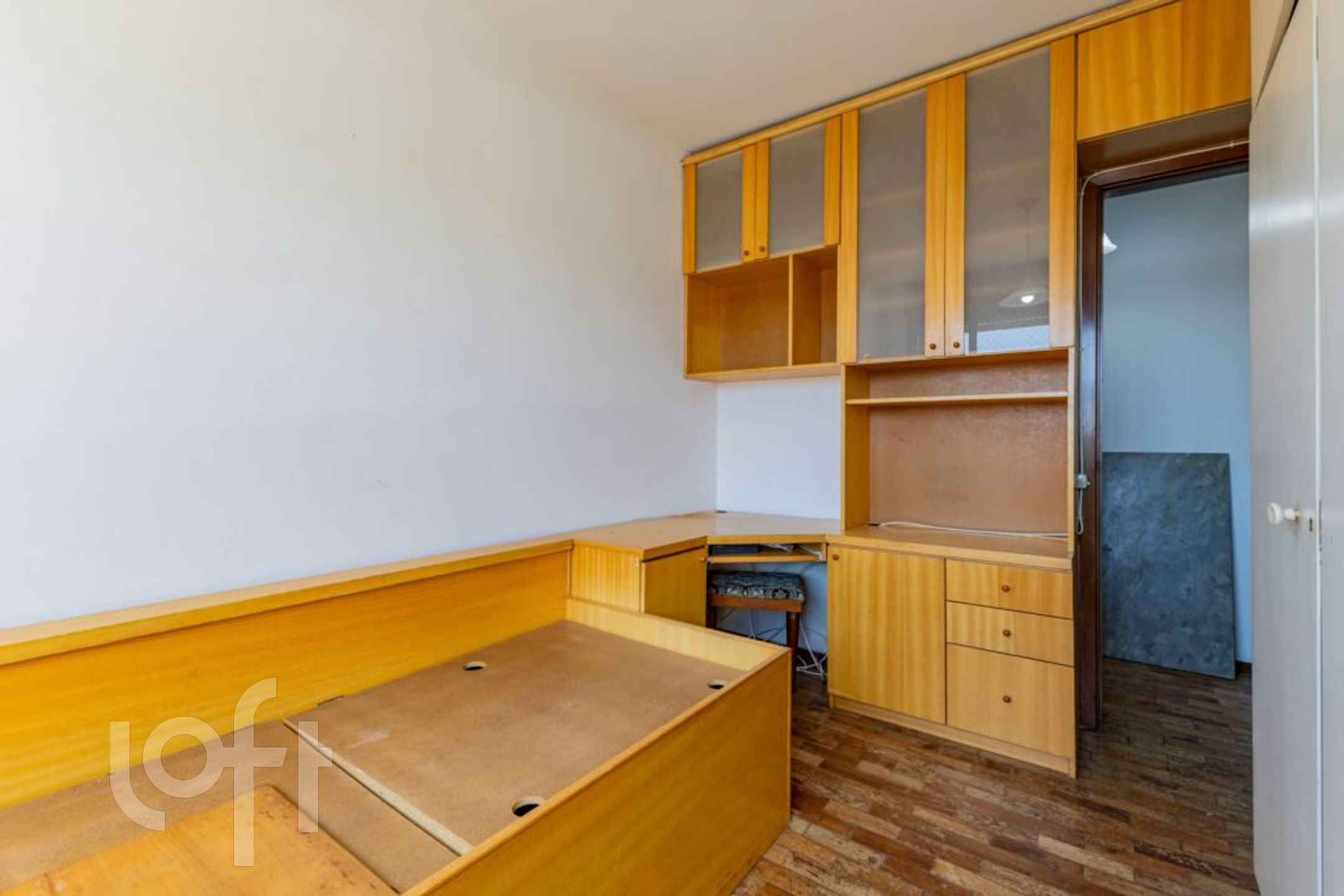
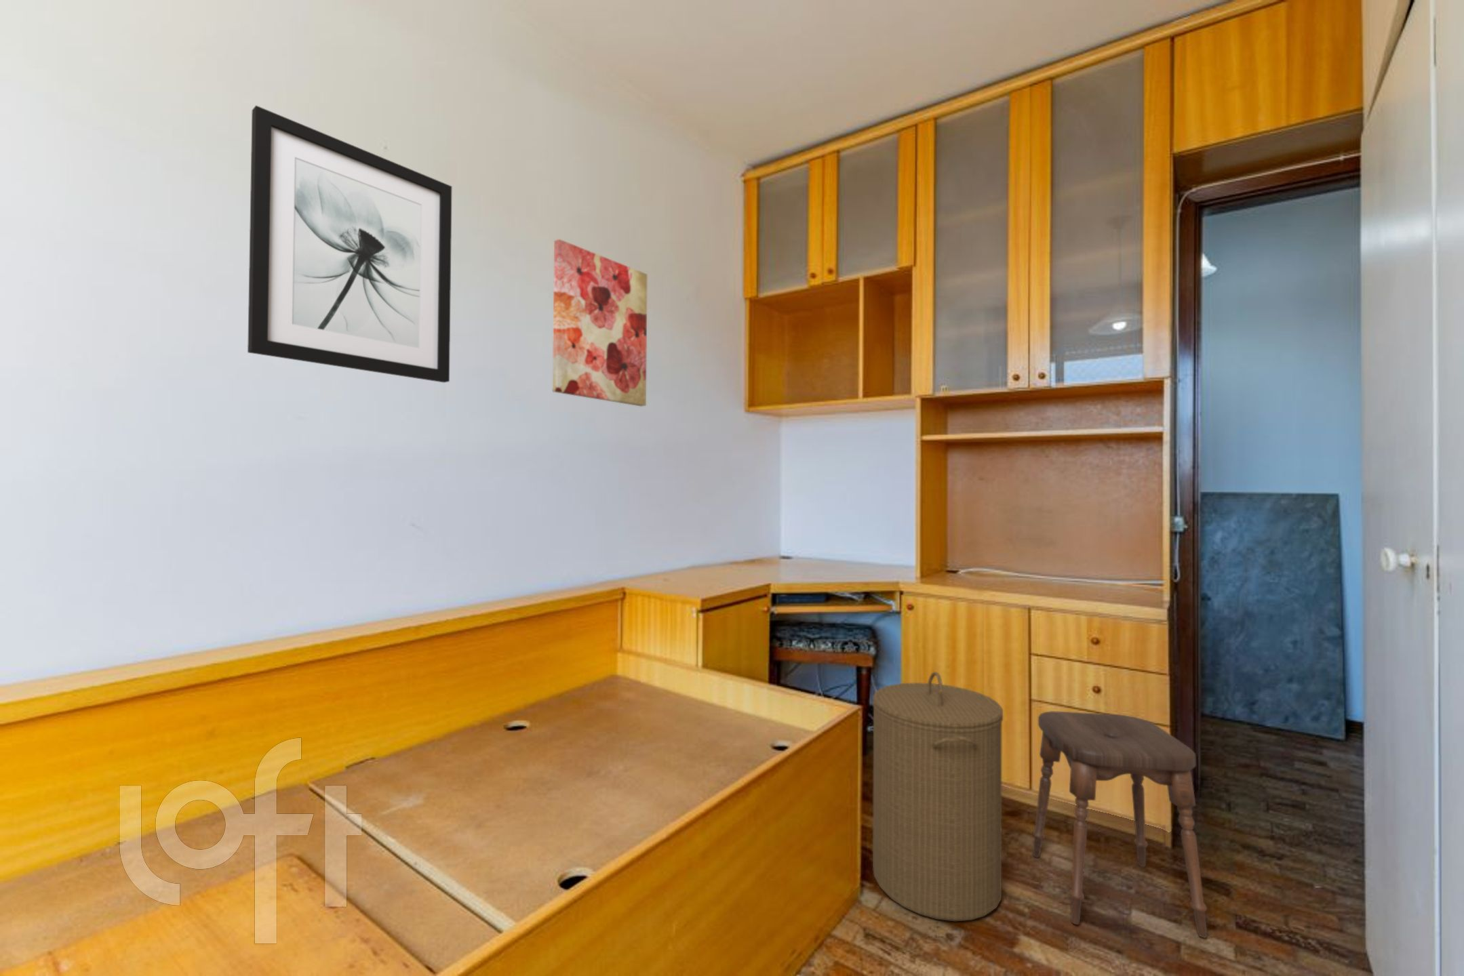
+ laundry hamper [873,671,1003,922]
+ stool [1032,710,1208,939]
+ wall art [552,239,647,407]
+ wall art [247,105,452,383]
